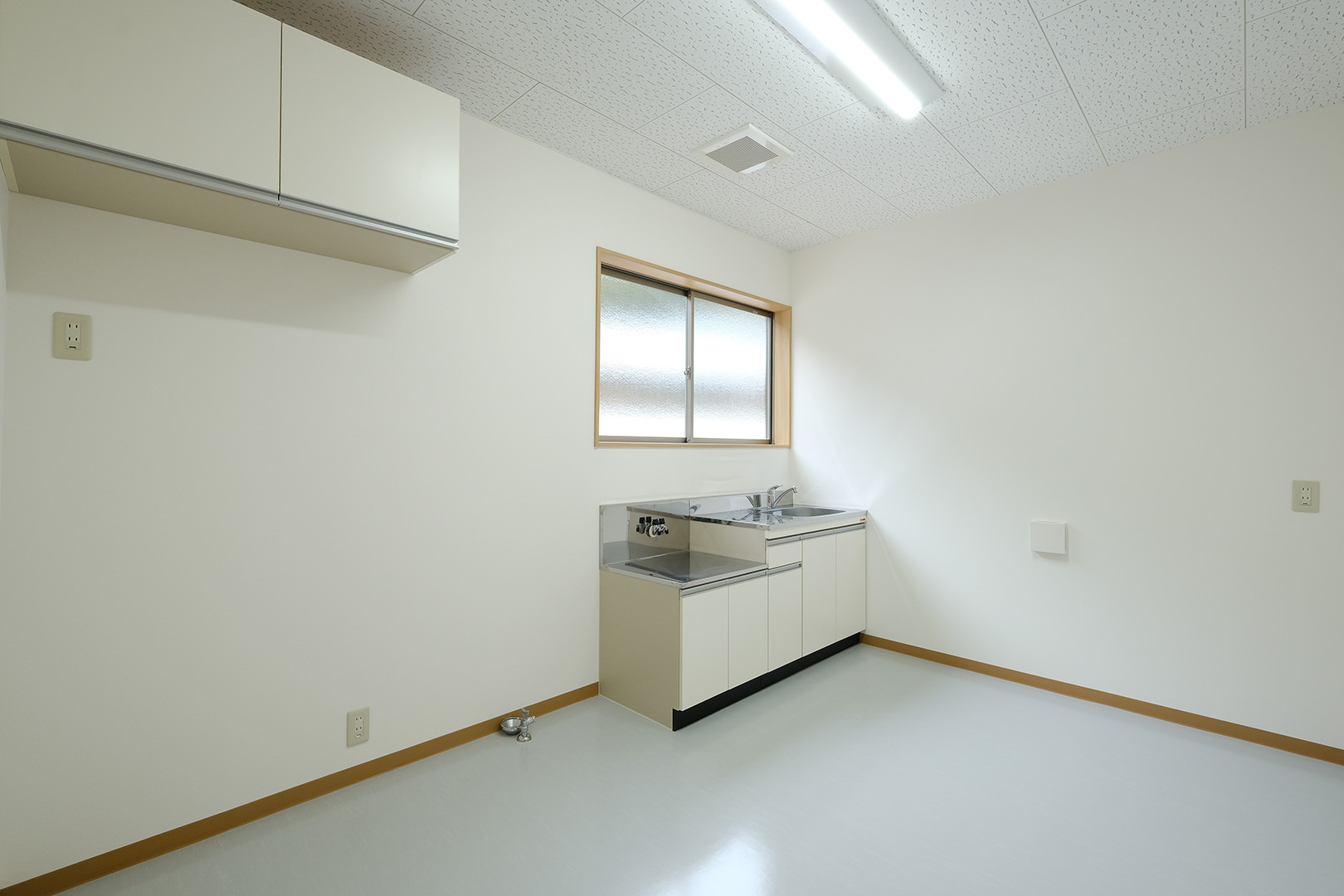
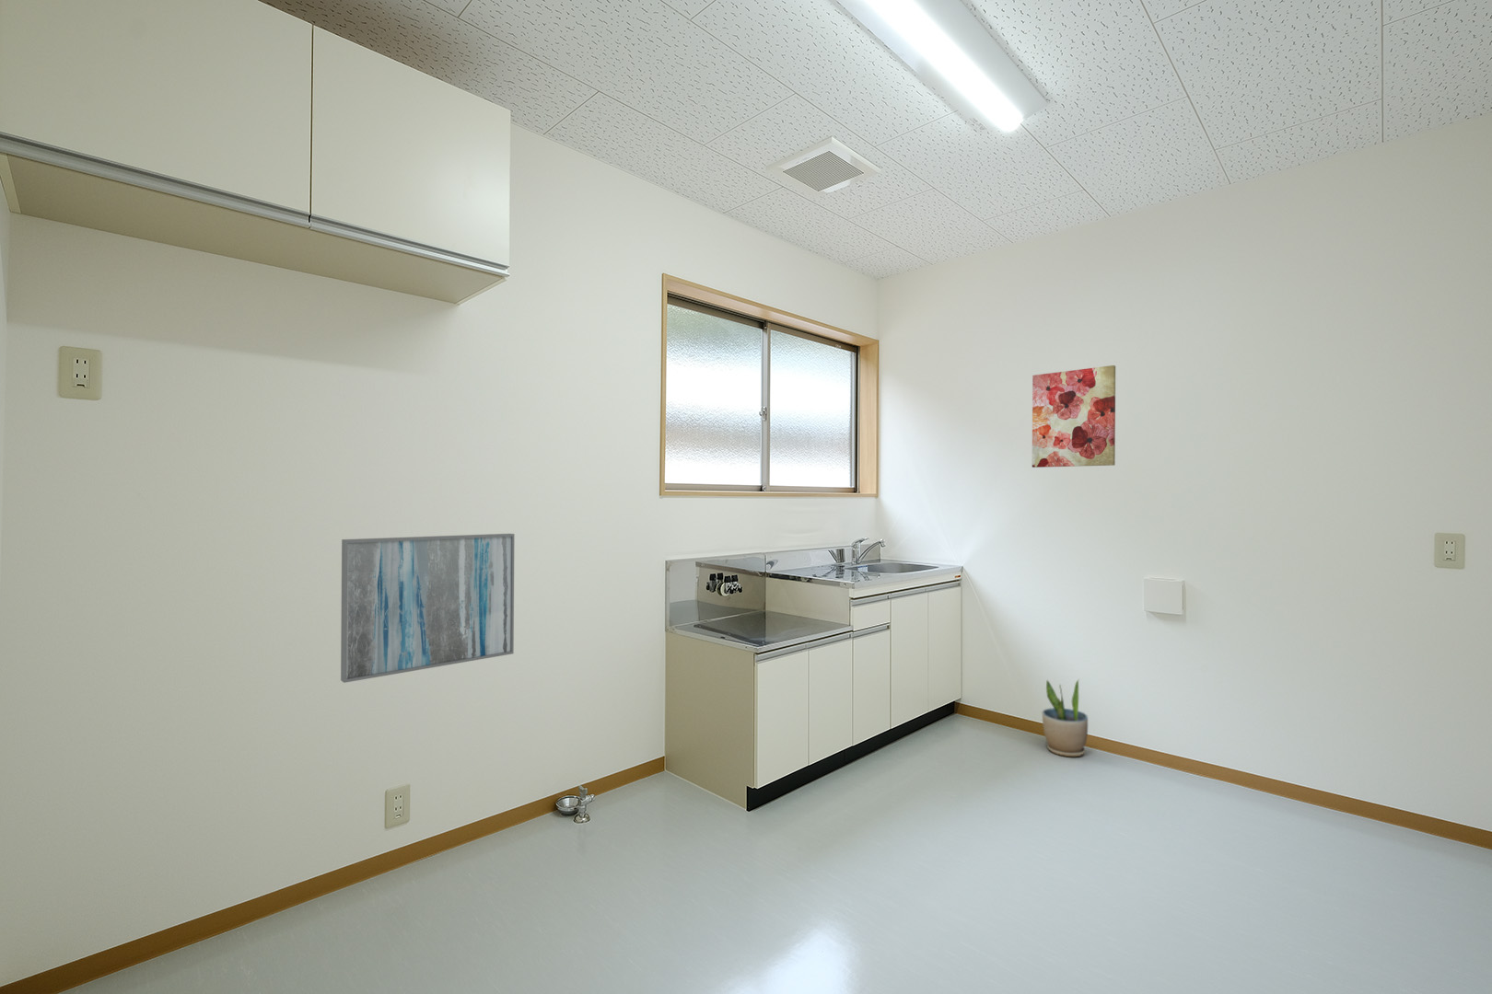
+ potted plant [1041,678,1089,758]
+ wall art [1031,365,1117,468]
+ wall art [340,532,516,683]
